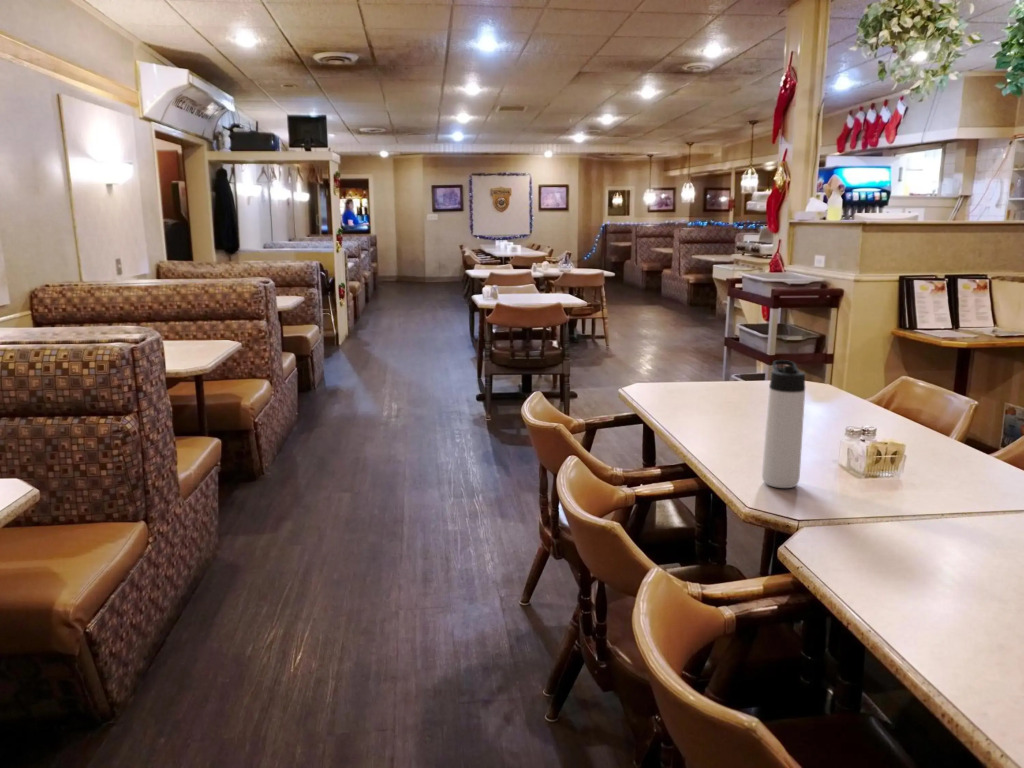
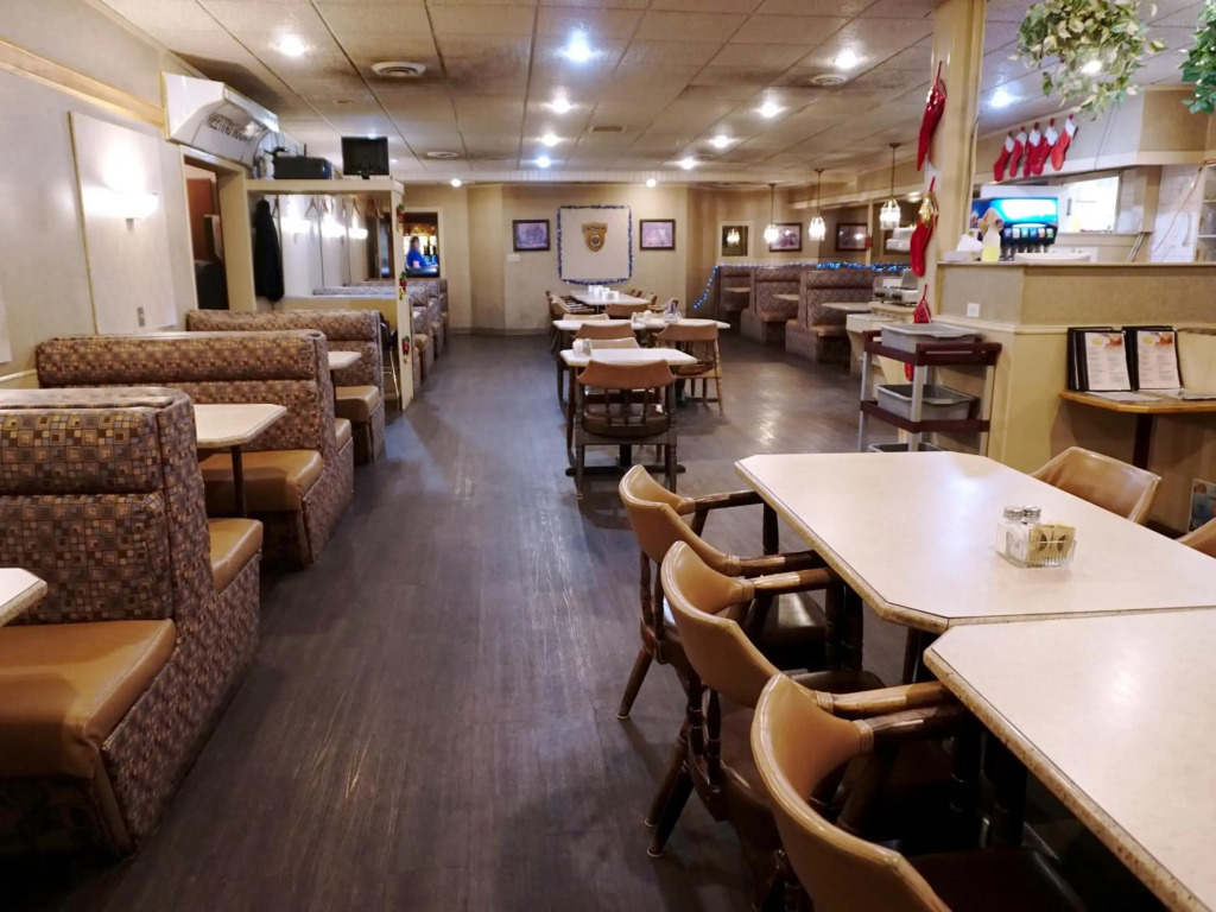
- thermos bottle [761,359,806,489]
